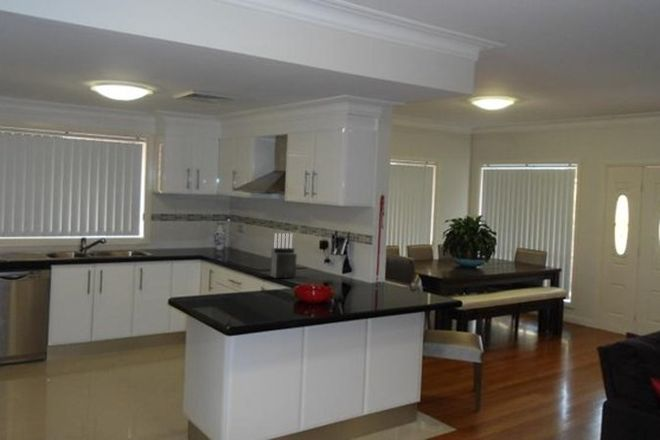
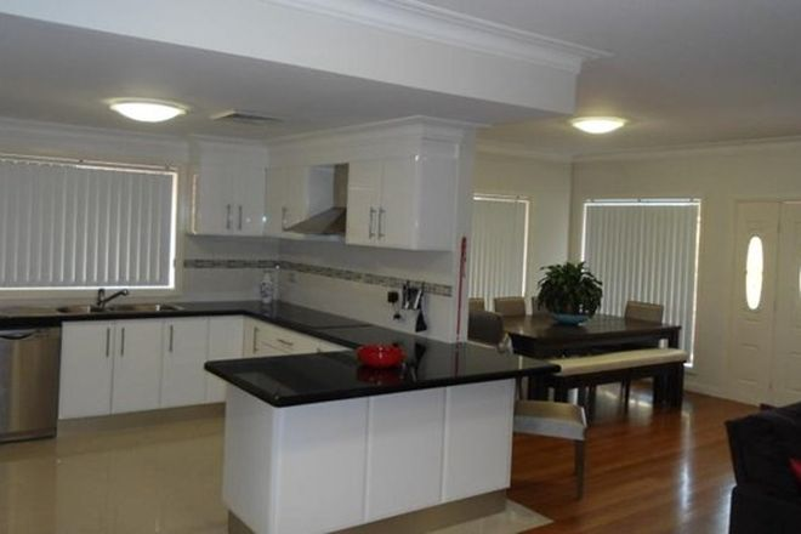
- knife block [269,232,298,279]
